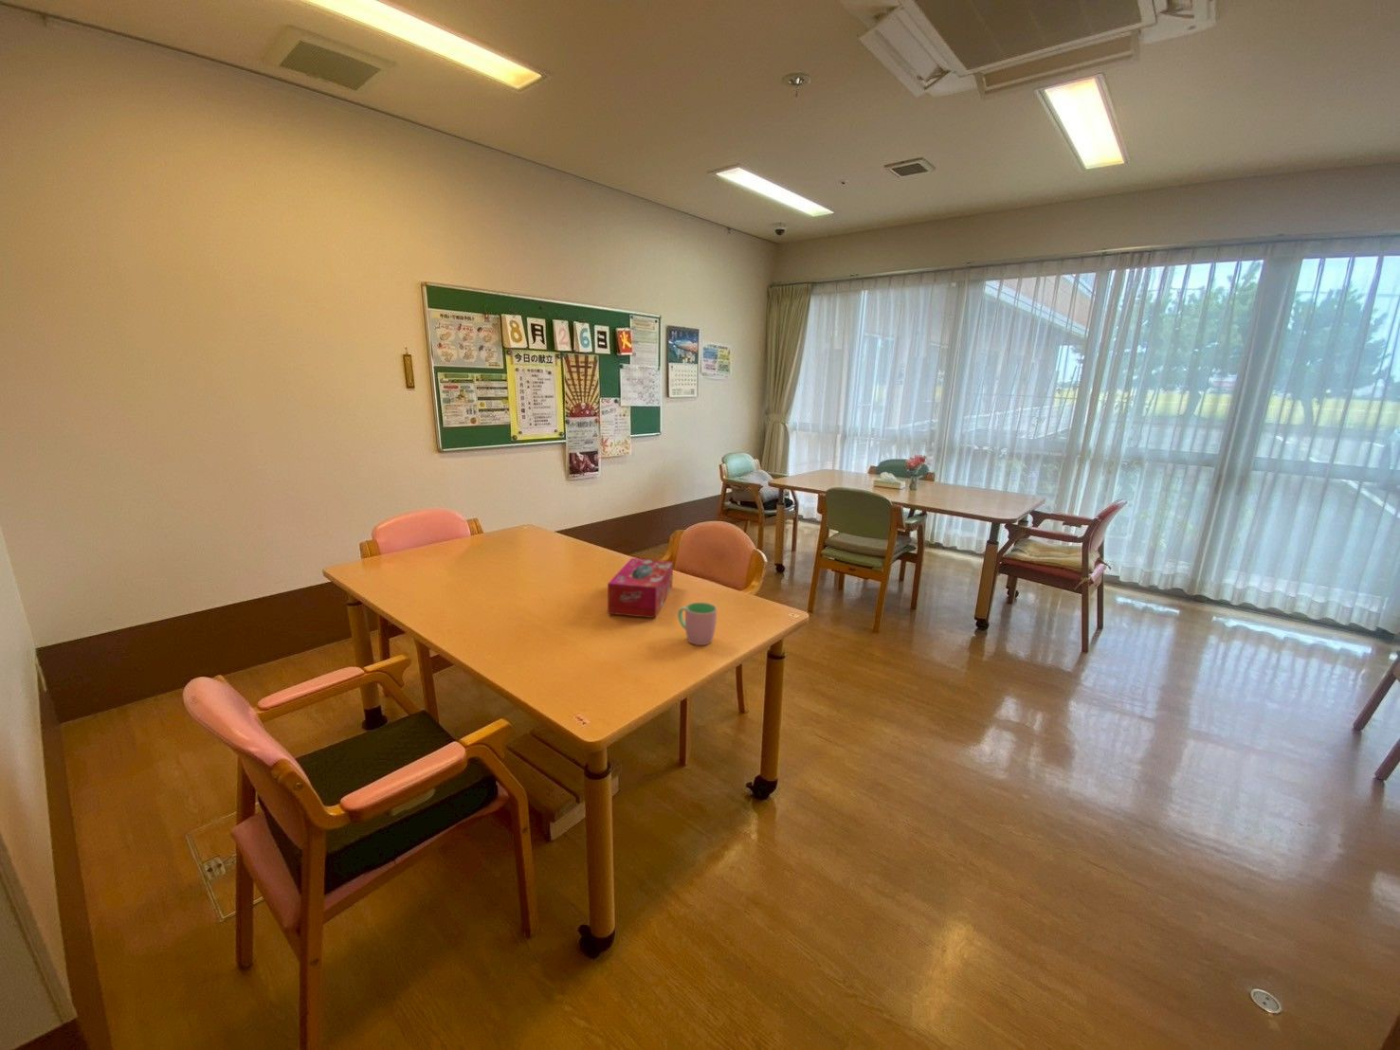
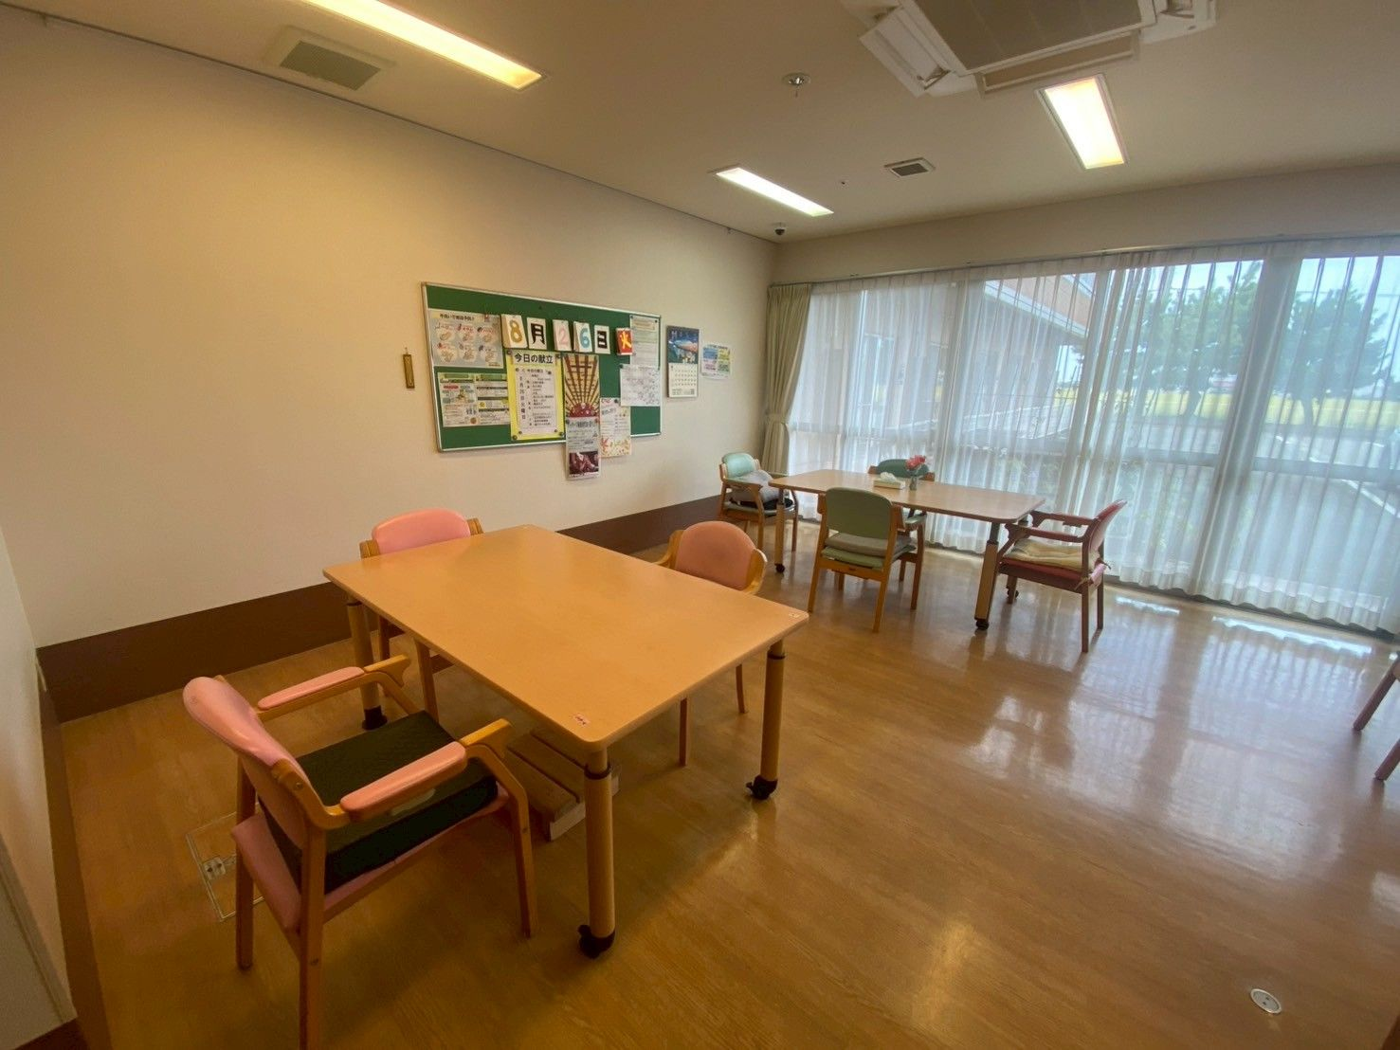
- tissue box [607,557,674,619]
- cup [676,602,717,646]
